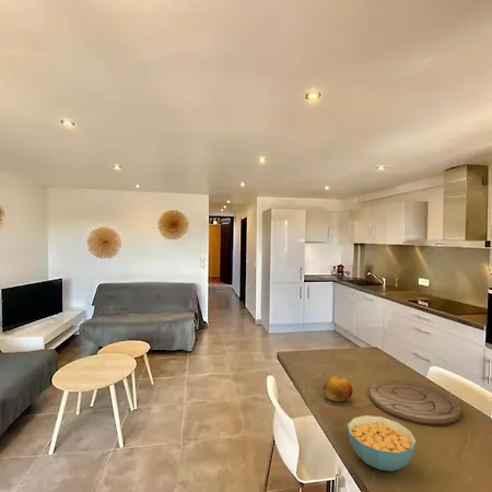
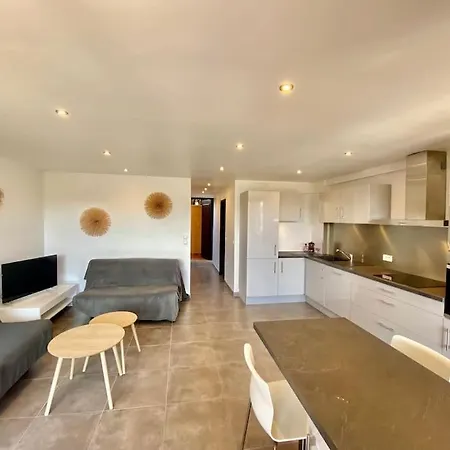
- fruit [323,375,354,402]
- cereal bowl [347,414,418,472]
- cutting board [368,379,462,427]
